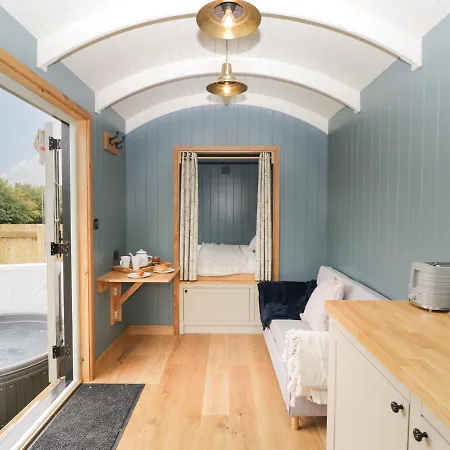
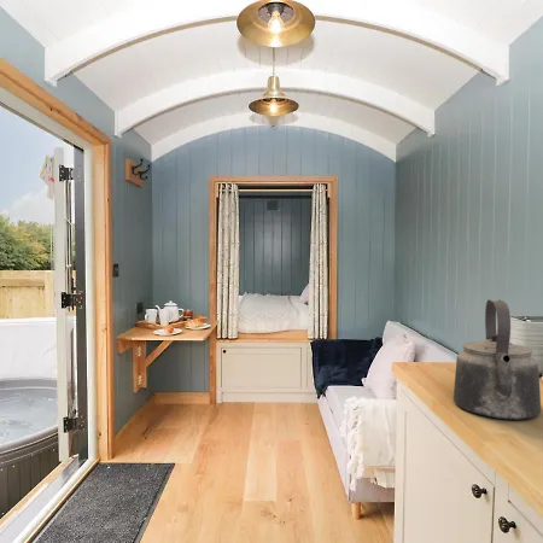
+ kettle [453,298,542,421]
